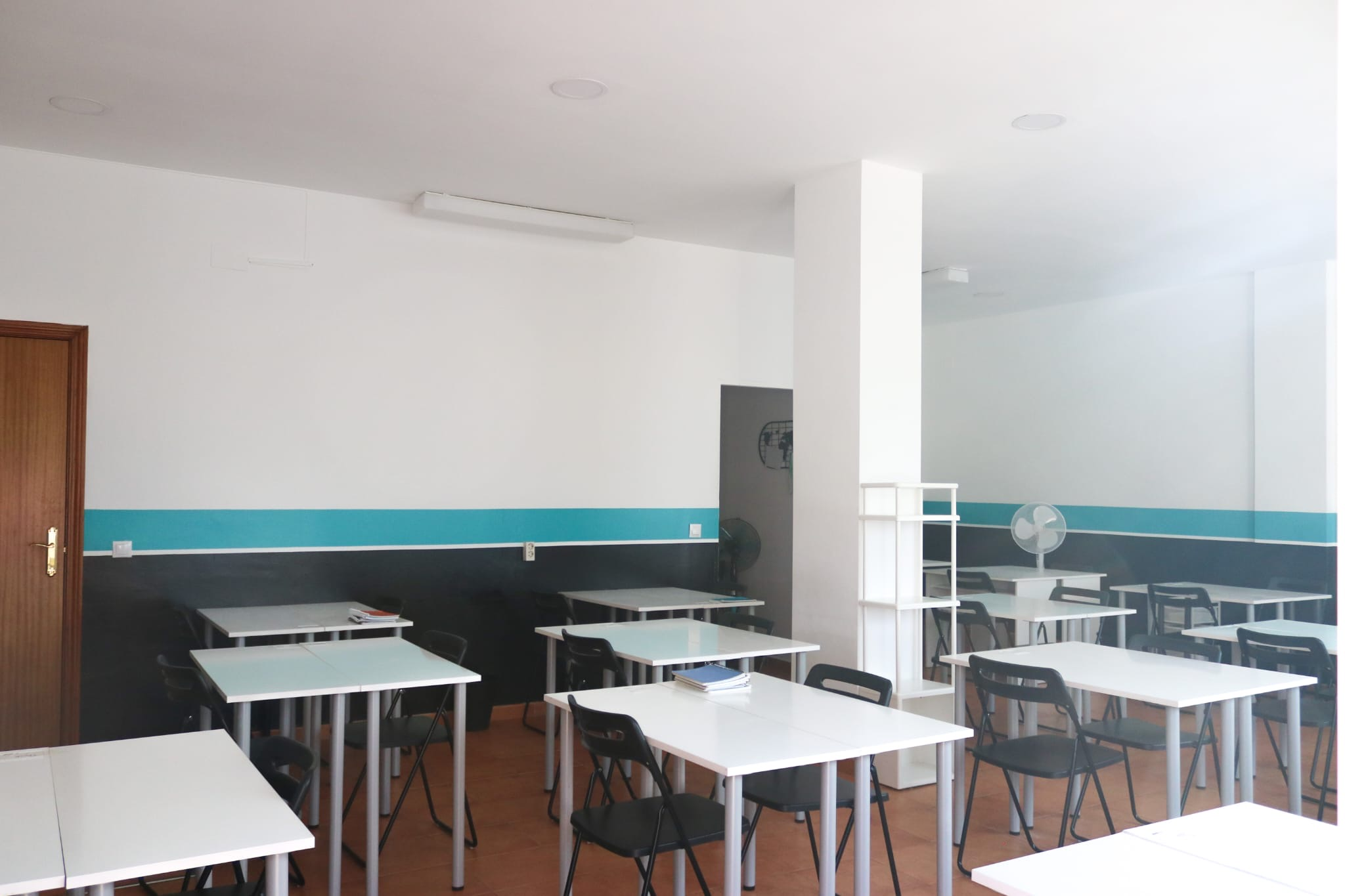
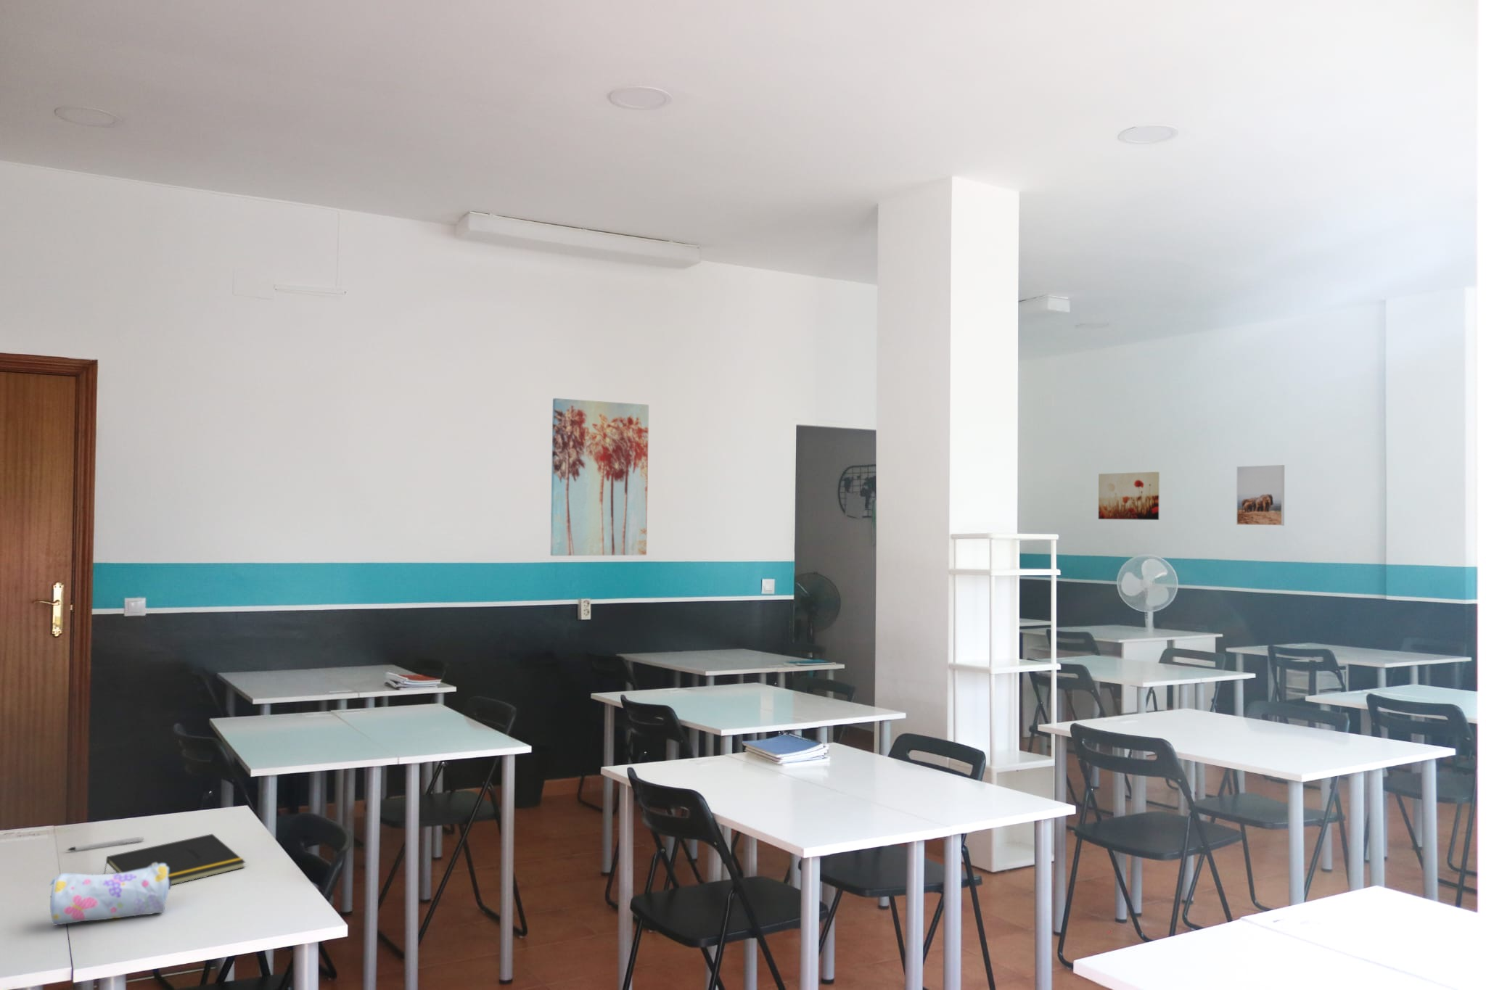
+ wall art [1098,472,1160,520]
+ notepad [103,833,246,886]
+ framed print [1235,464,1285,526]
+ pen [66,835,145,852]
+ pencil case [50,862,172,926]
+ wall art [550,398,650,556]
